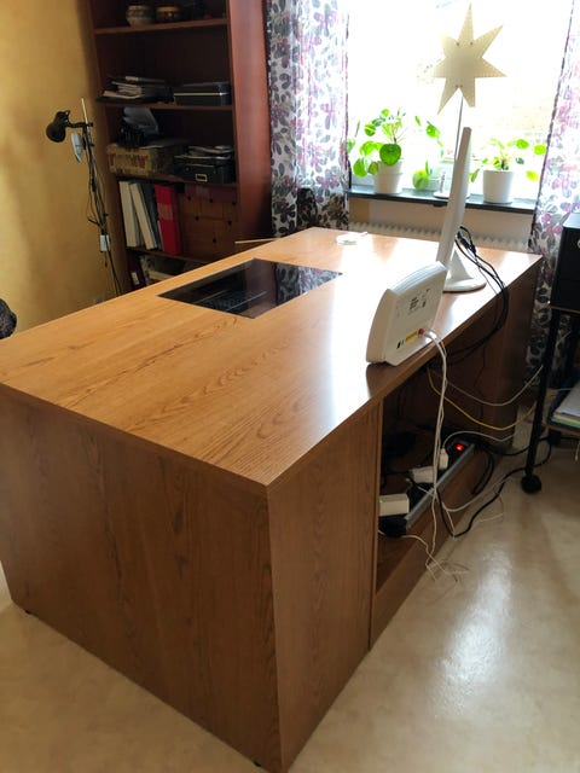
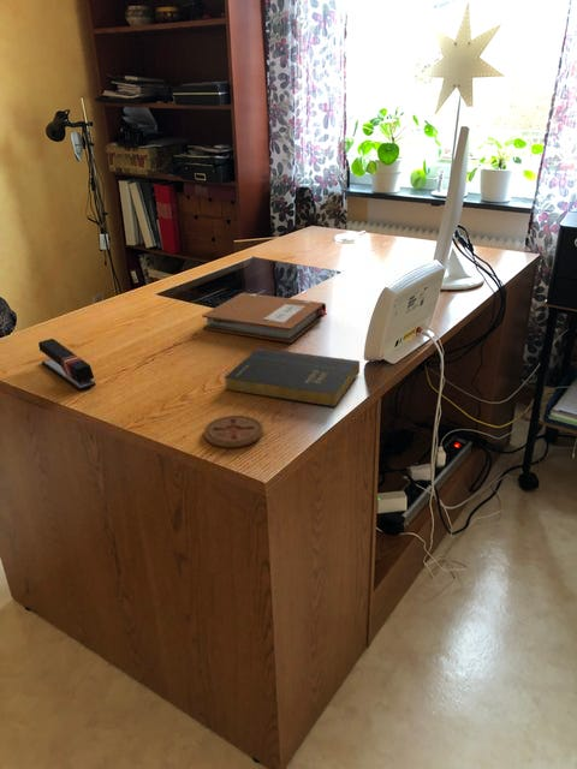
+ book [222,347,361,409]
+ stapler [37,338,97,392]
+ notebook [201,292,328,344]
+ coaster [203,415,264,448]
